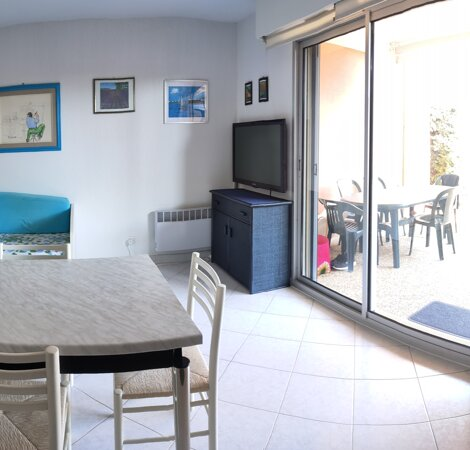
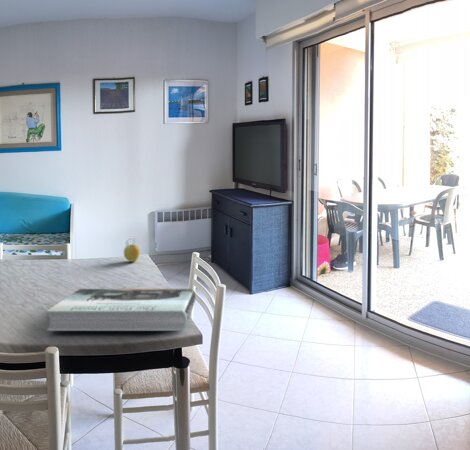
+ book [46,288,197,332]
+ apple [123,243,141,263]
